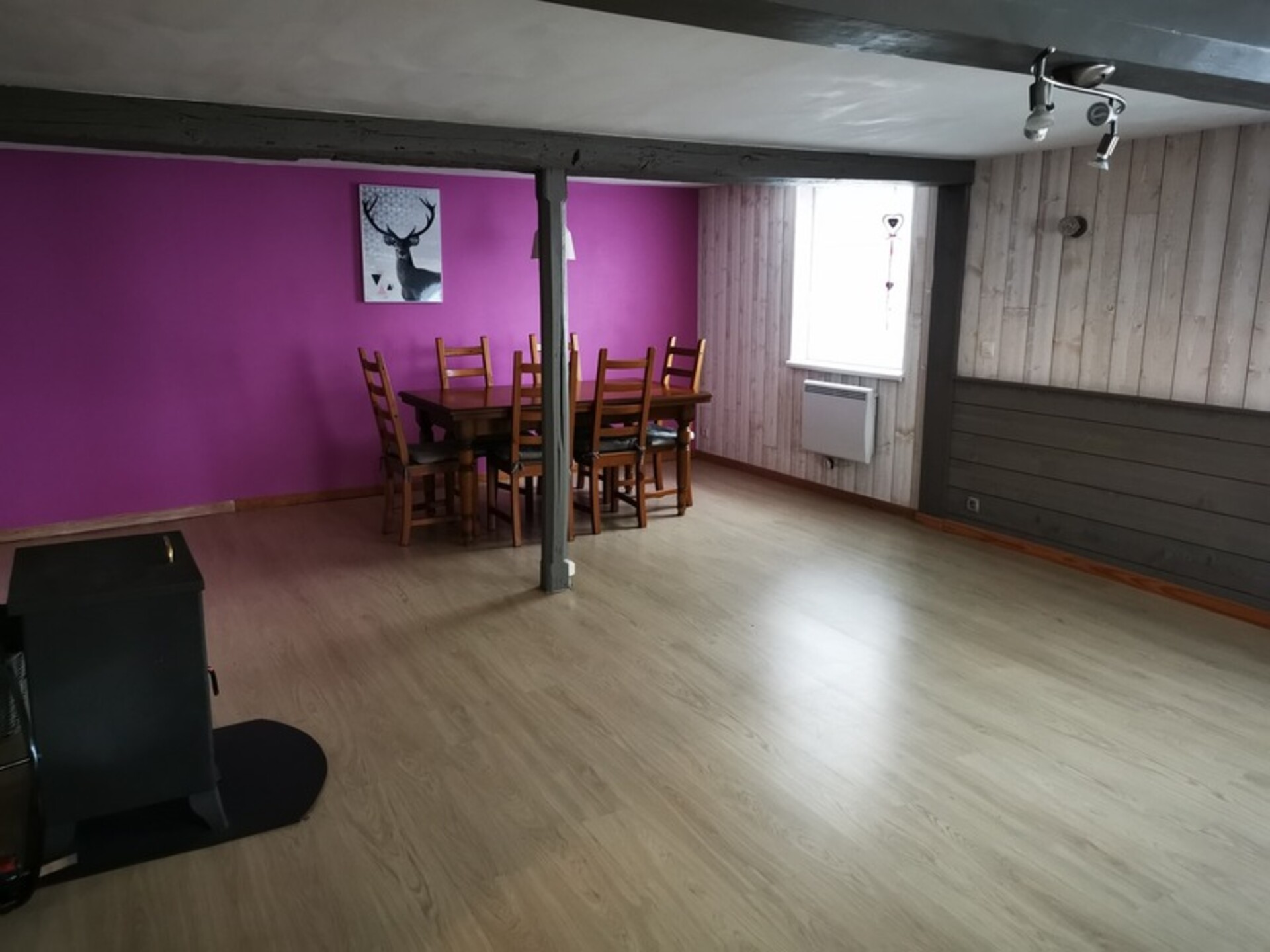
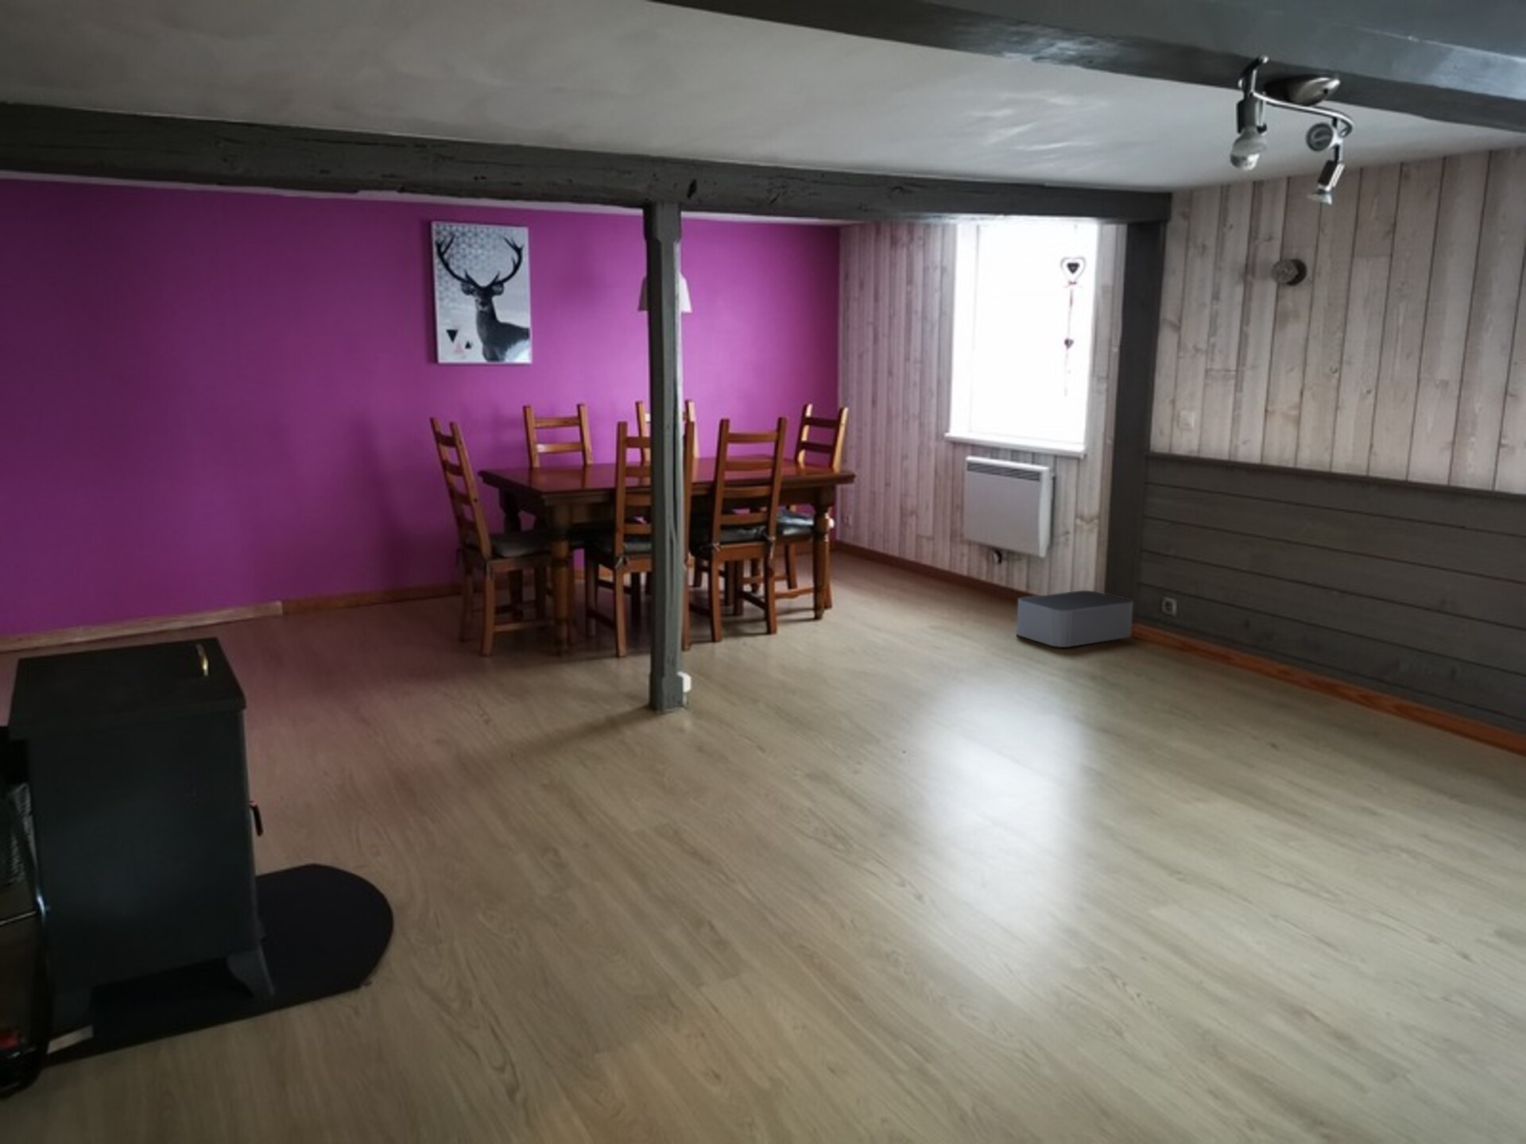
+ storage bin [1015,590,1134,648]
